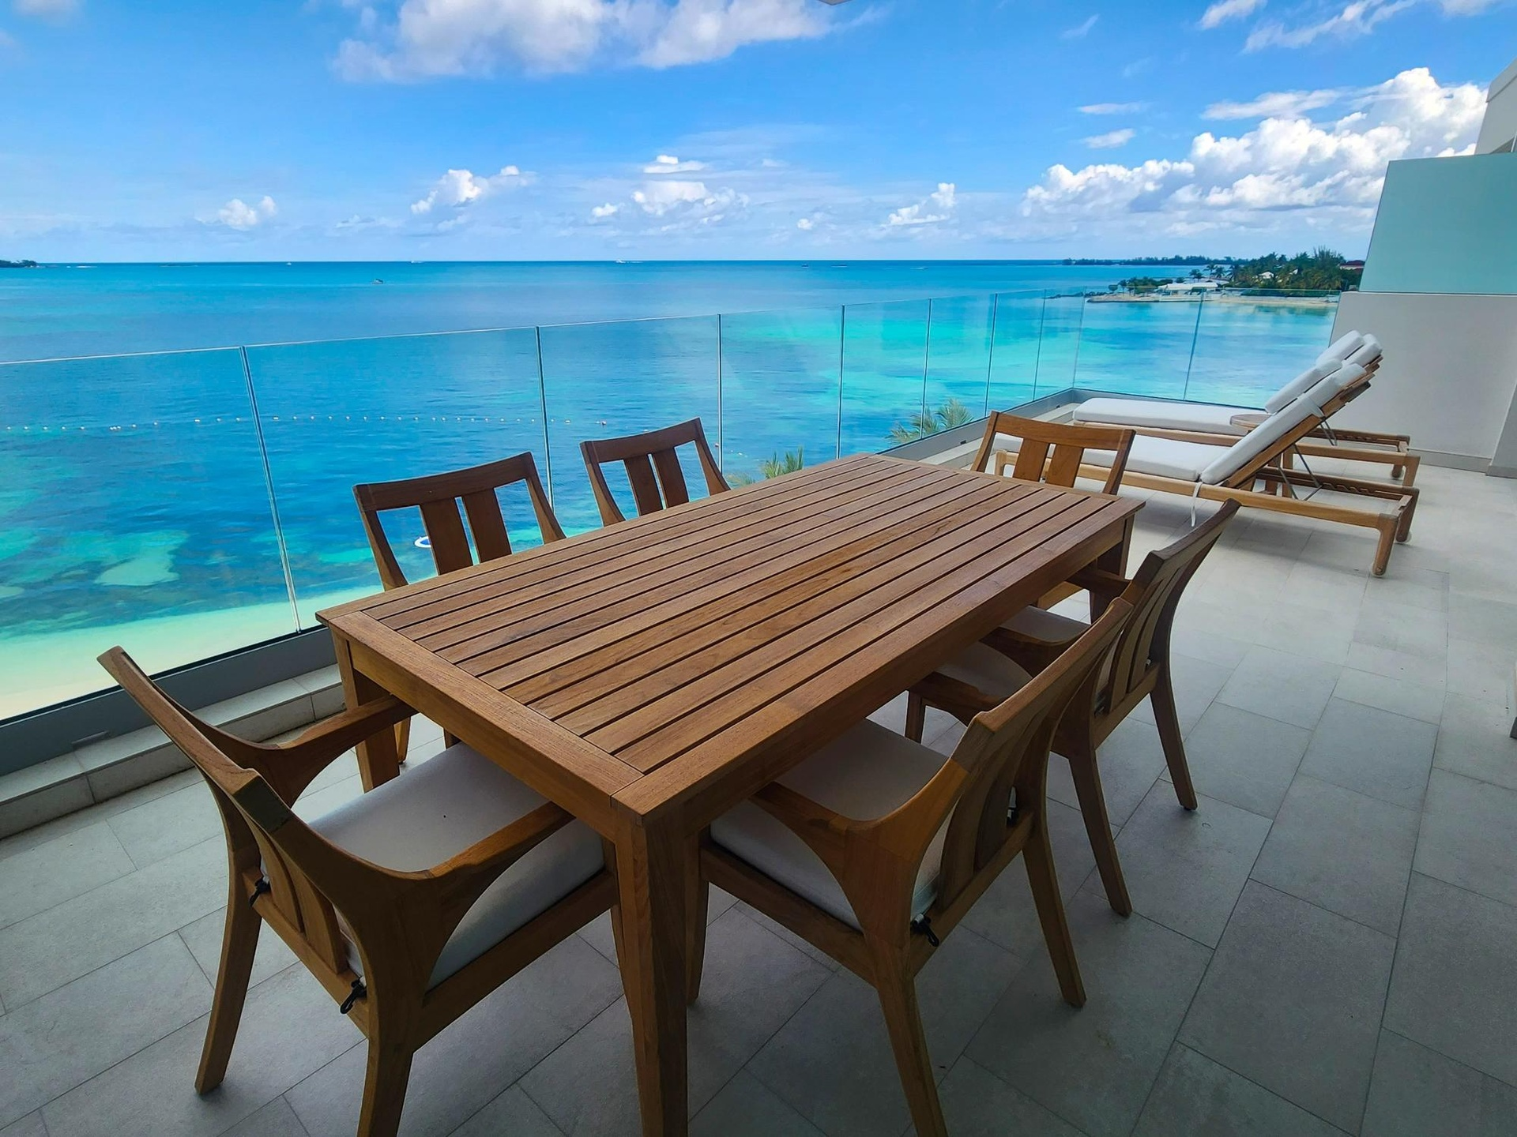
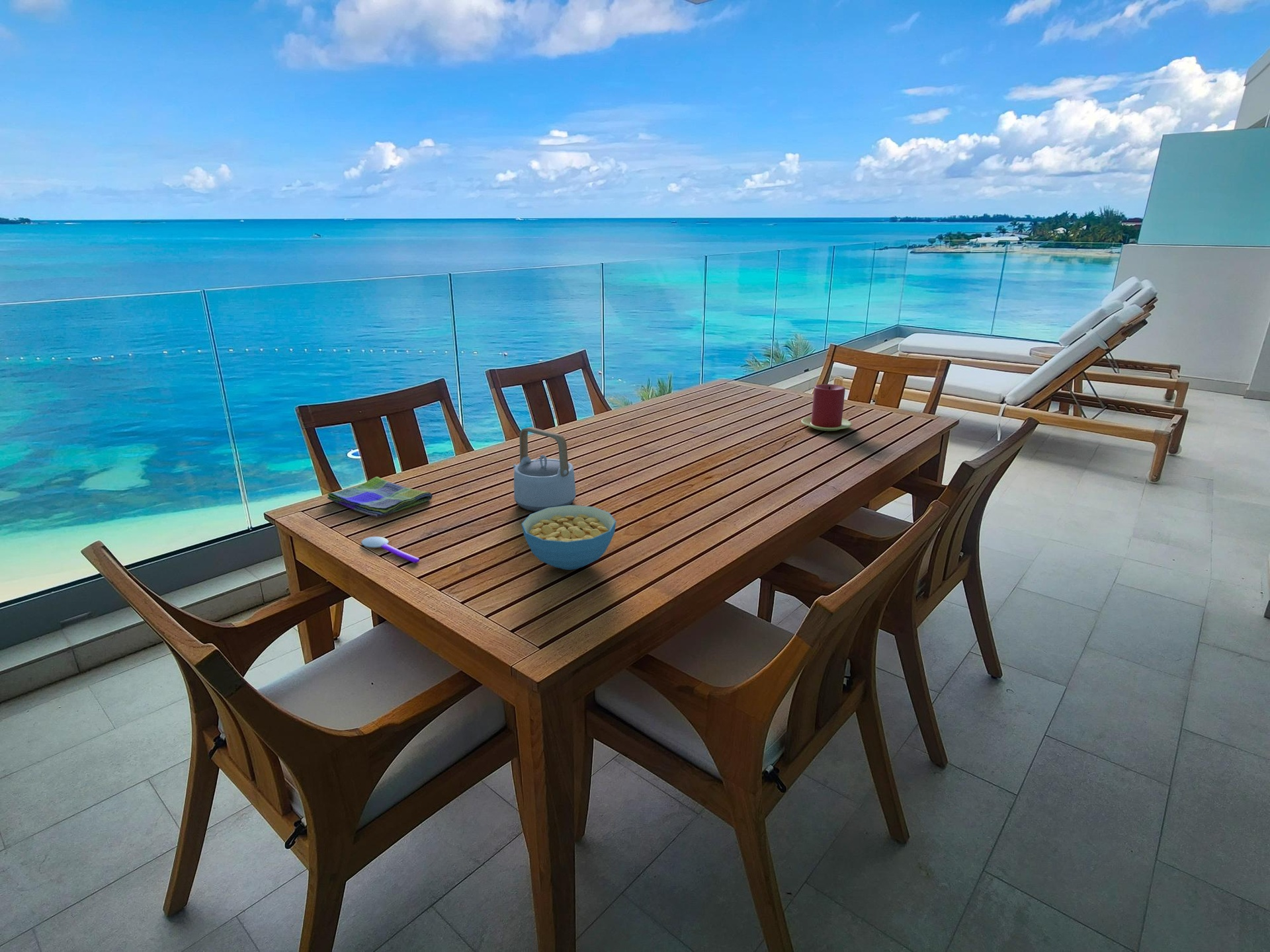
+ dish towel [327,476,433,518]
+ teapot [513,426,577,512]
+ candle [800,383,853,432]
+ cereal bowl [521,504,616,571]
+ spoon [360,536,420,563]
